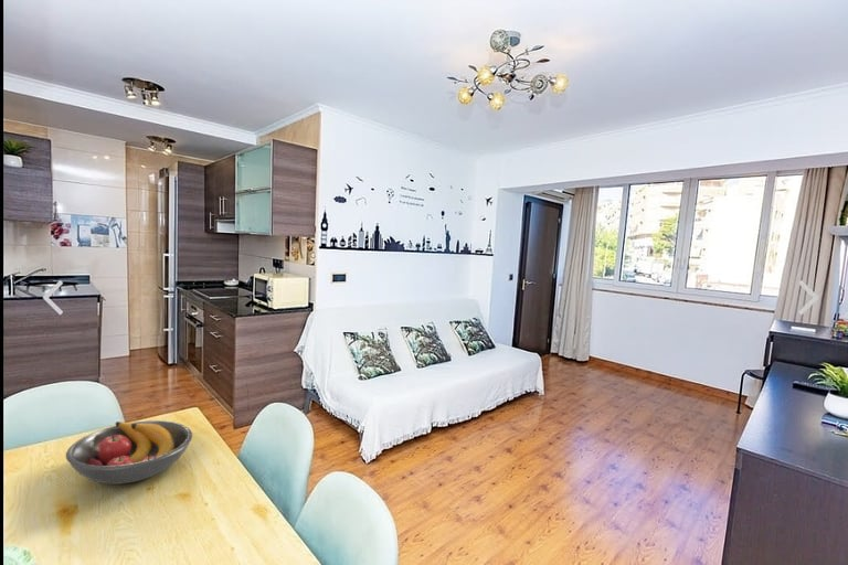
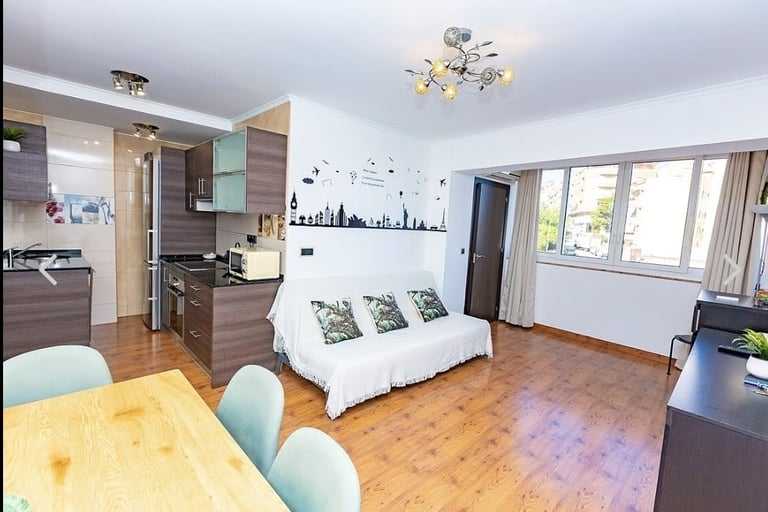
- fruit bowl [65,419,193,486]
